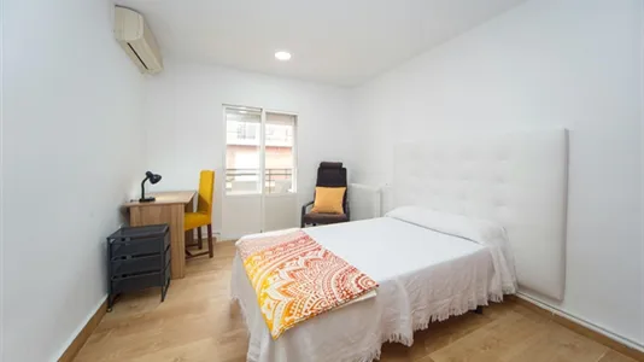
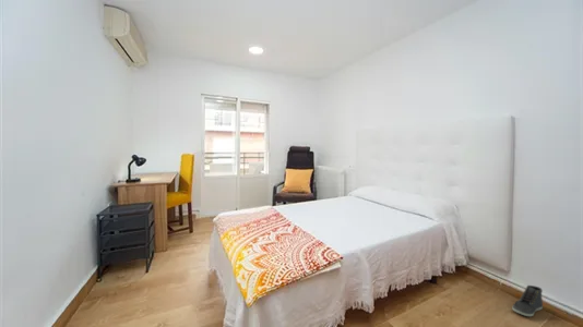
+ sneaker [511,284,544,317]
